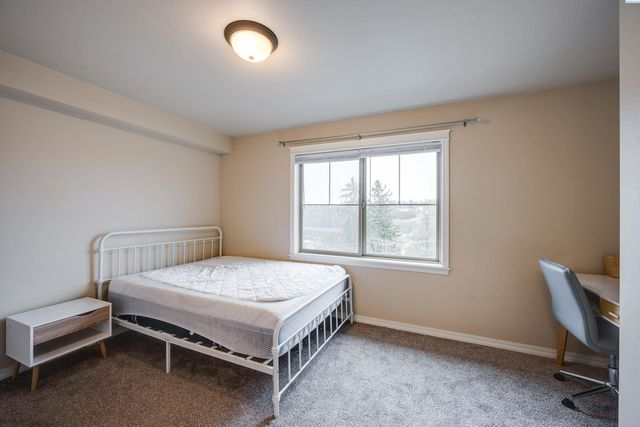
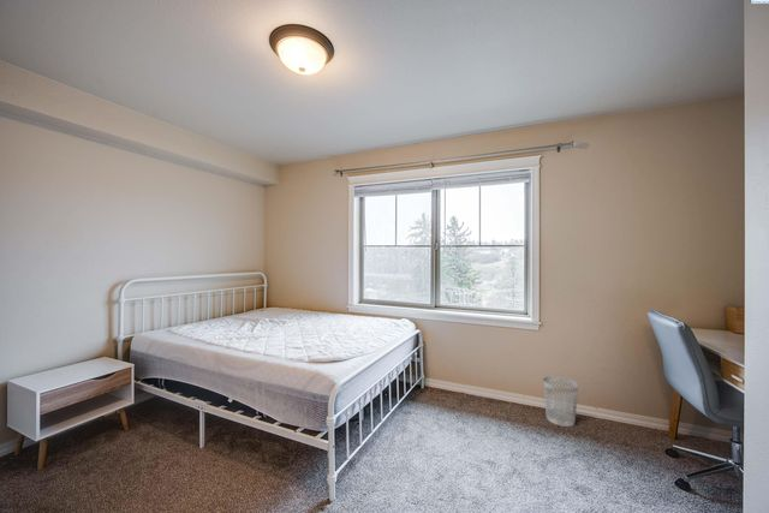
+ wastebasket [542,375,579,428]
